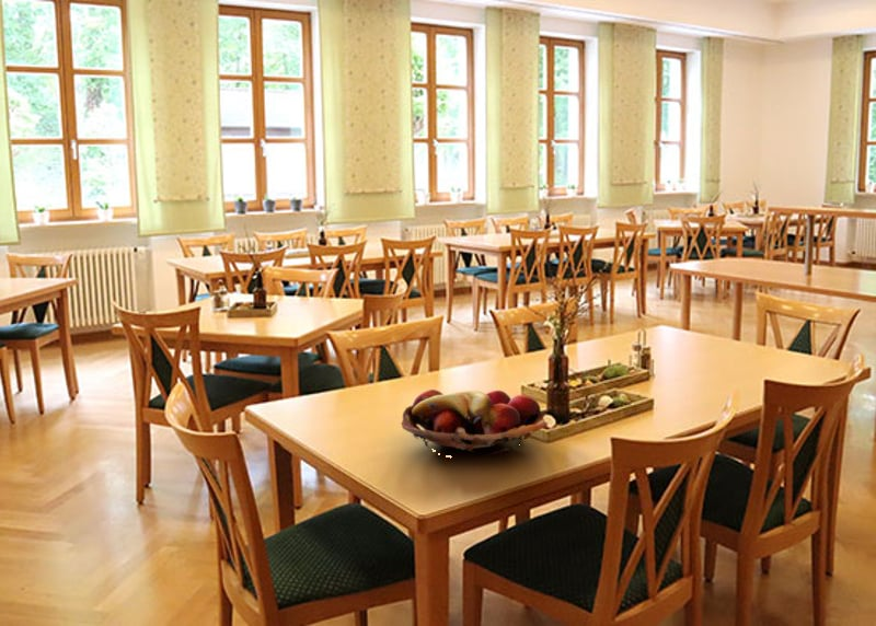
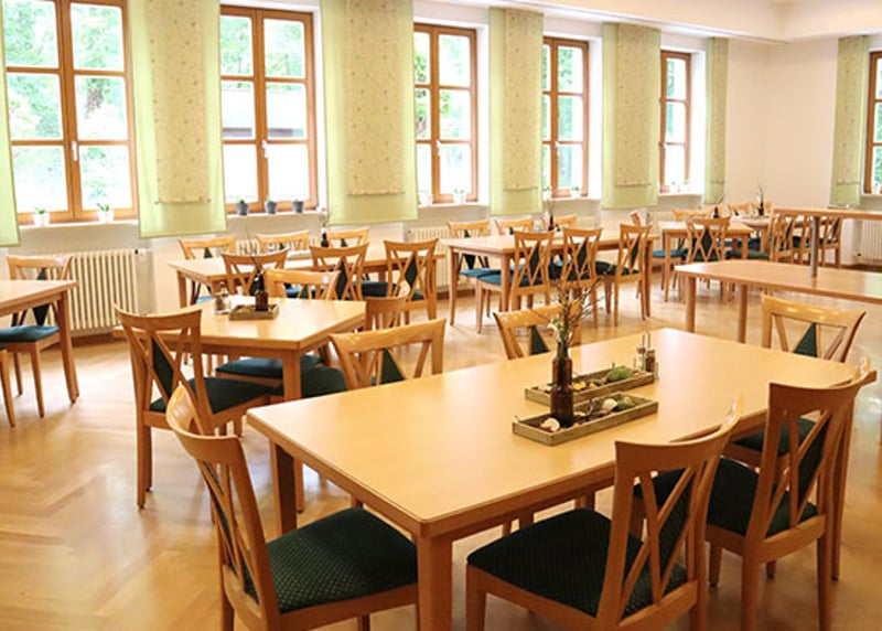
- fruit basket [400,389,548,457]
